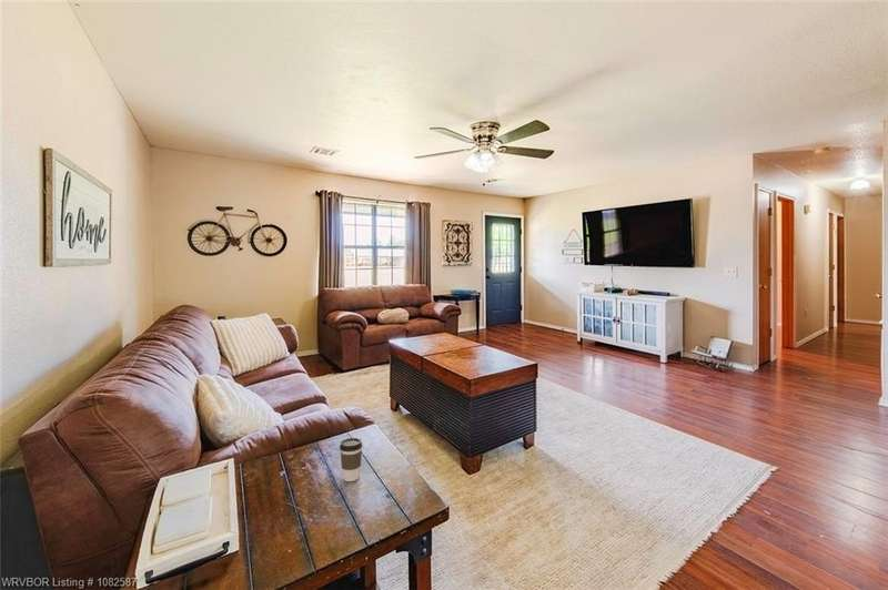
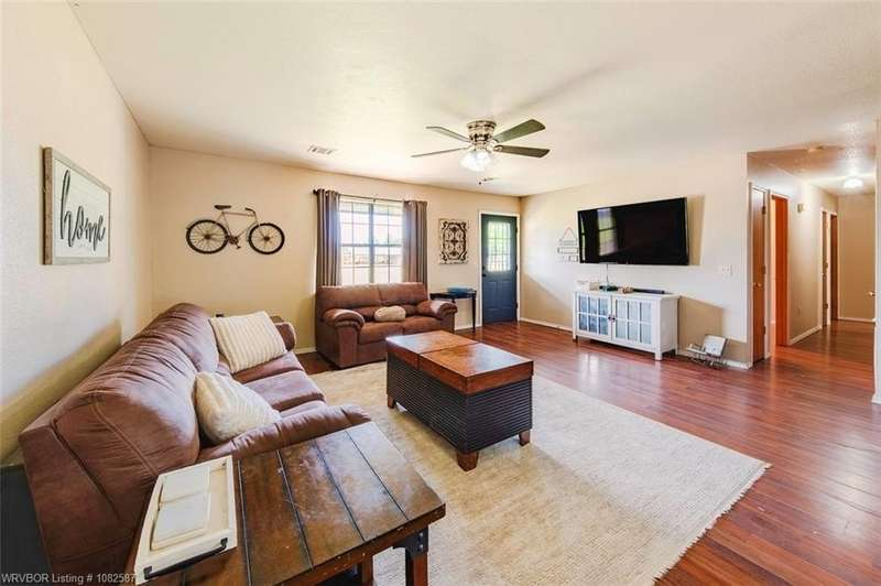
- coffee cup [339,437,363,482]
